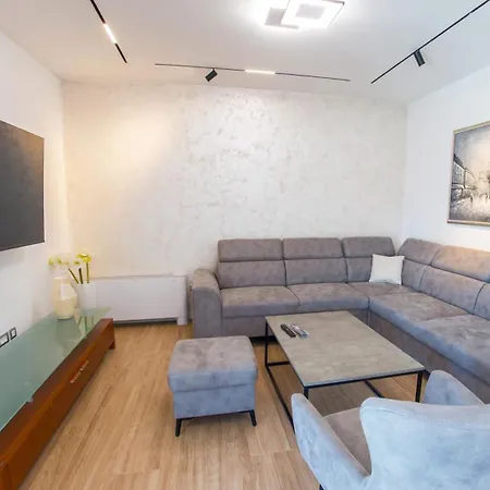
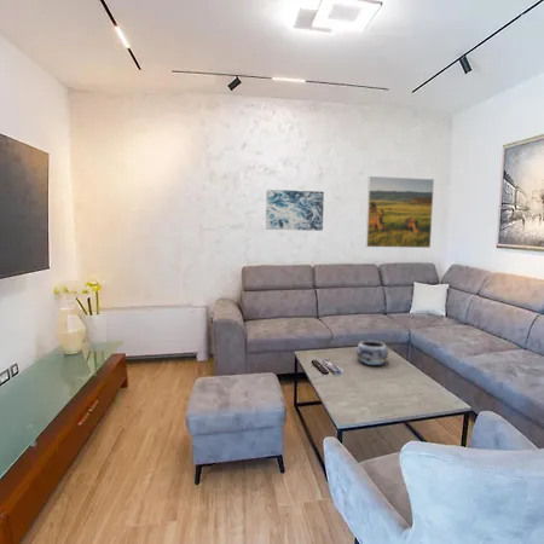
+ decorative bowl [355,340,389,366]
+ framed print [365,175,435,249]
+ wall art [265,189,325,232]
